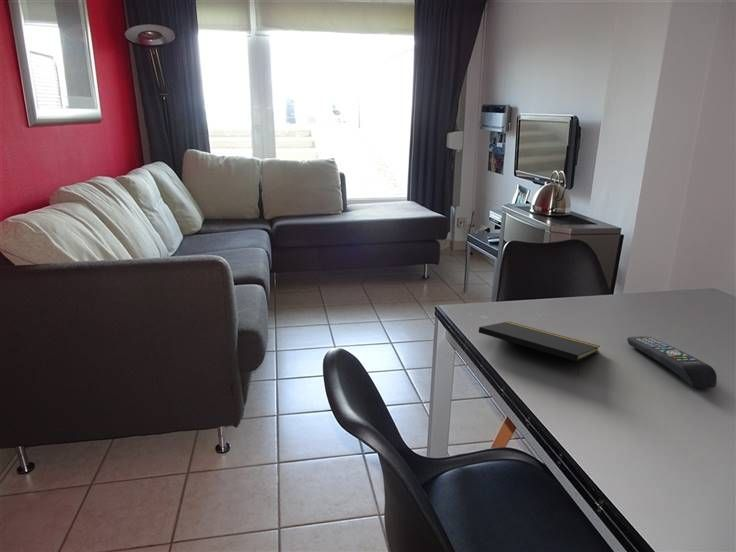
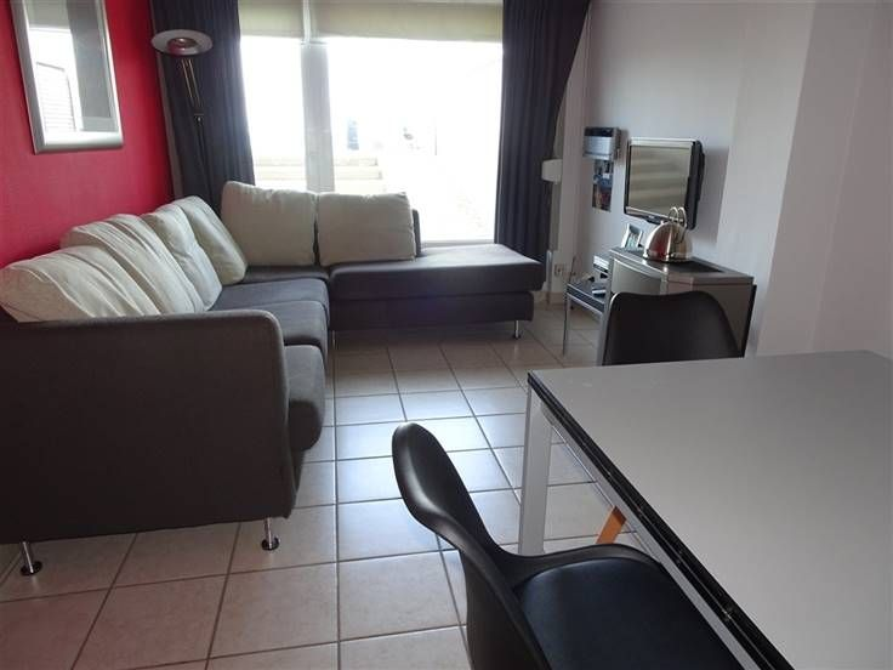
- notepad [478,321,601,377]
- remote control [626,335,718,389]
